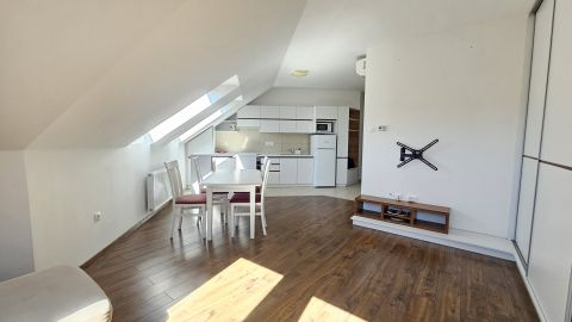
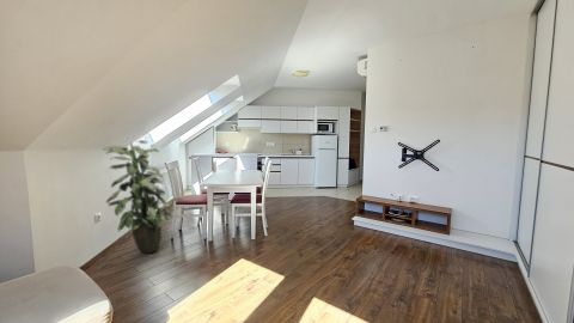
+ indoor plant [102,139,177,254]
